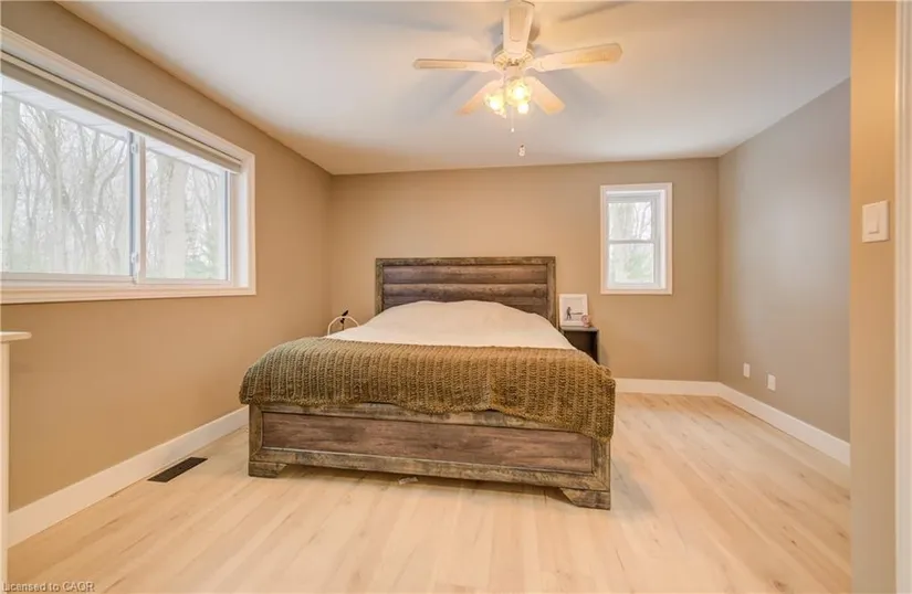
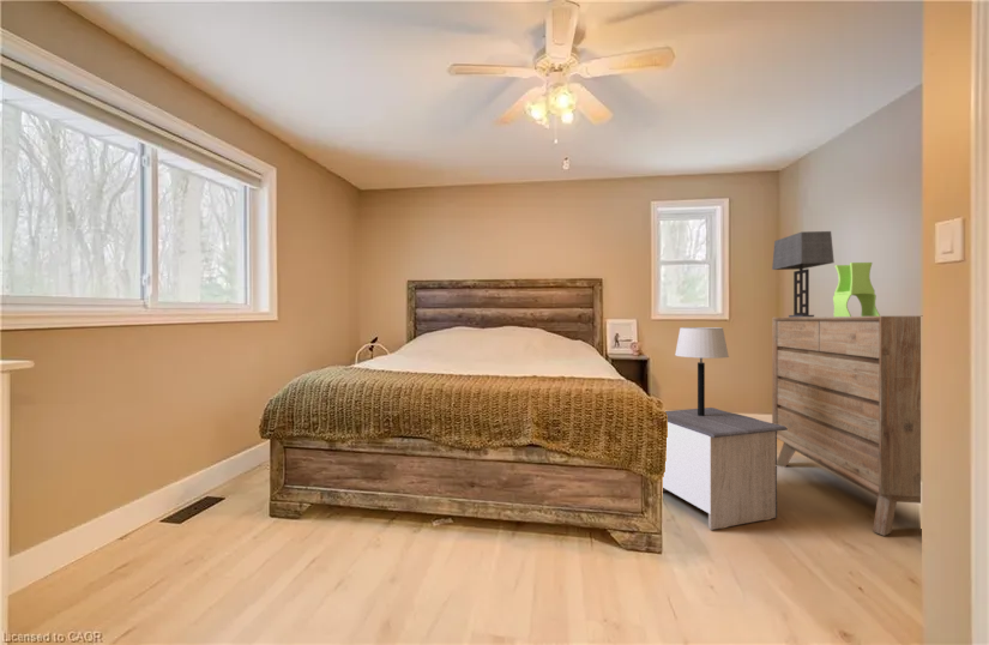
+ table lamp [674,326,730,416]
+ table lamp [771,230,836,318]
+ decorative vase [832,261,881,317]
+ nightstand [662,406,788,531]
+ dresser [771,315,922,537]
